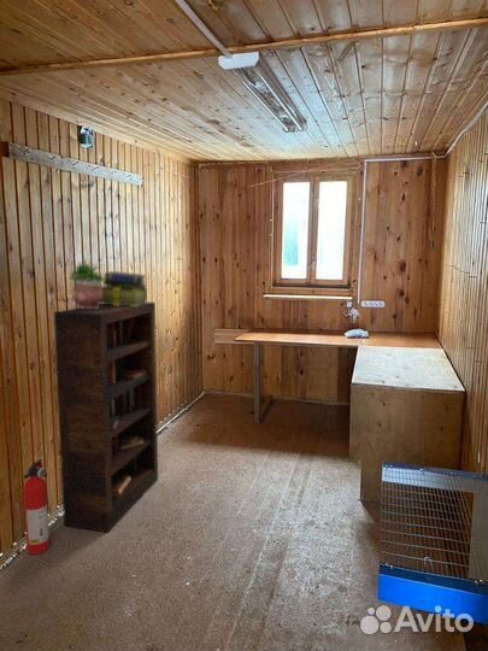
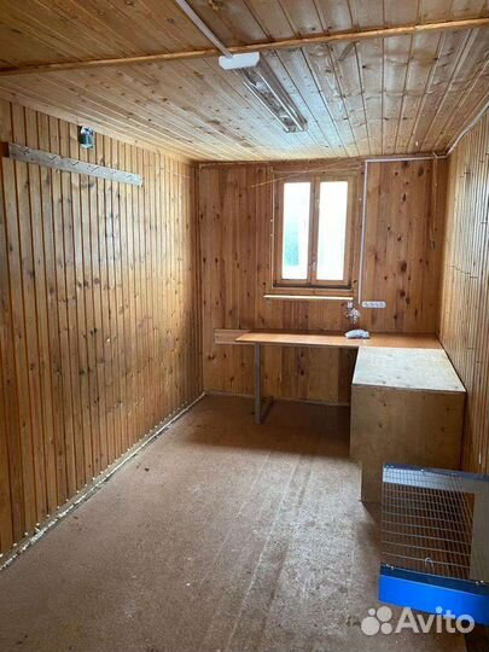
- fire extinguisher [23,458,51,556]
- potted plant [67,259,107,309]
- bookcase [53,301,159,534]
- stack of books [100,270,149,306]
